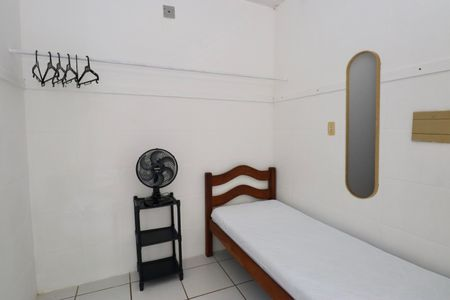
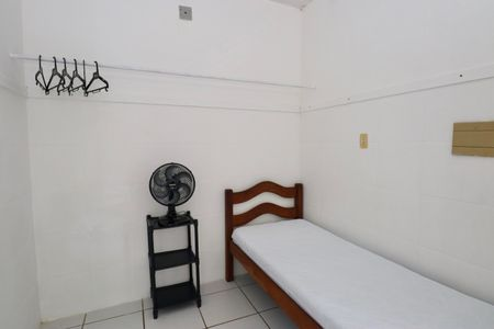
- home mirror [344,49,382,200]
